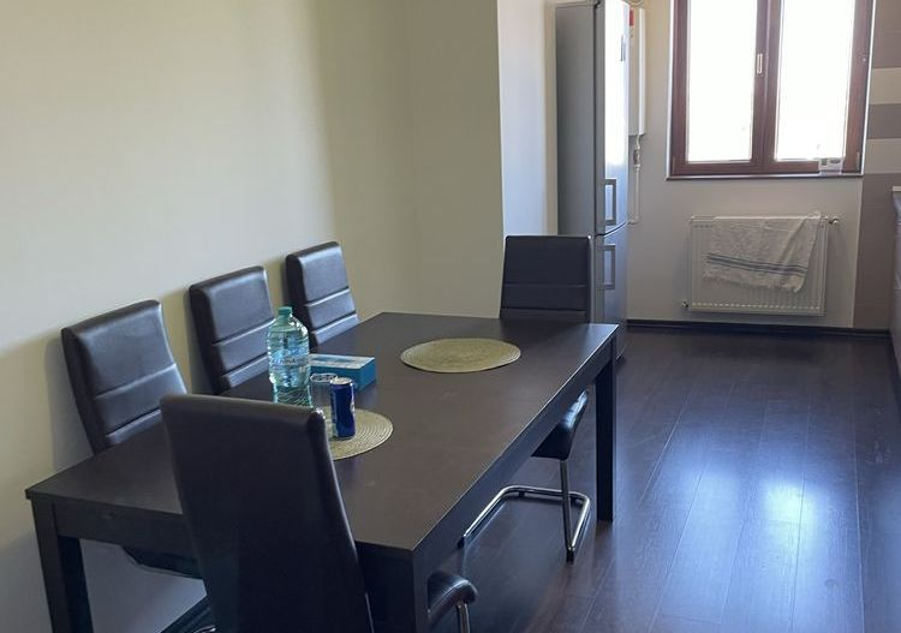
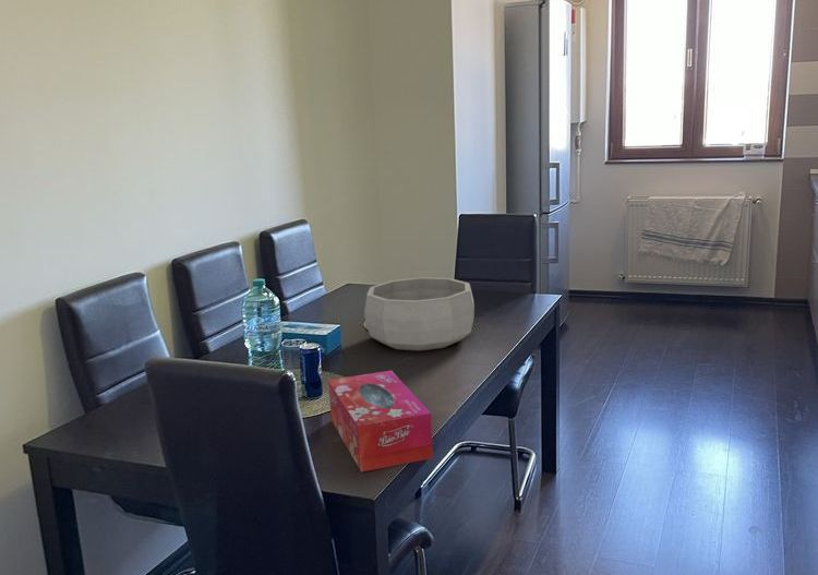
+ decorative bowl [363,276,476,351]
+ tissue box [327,370,434,472]
